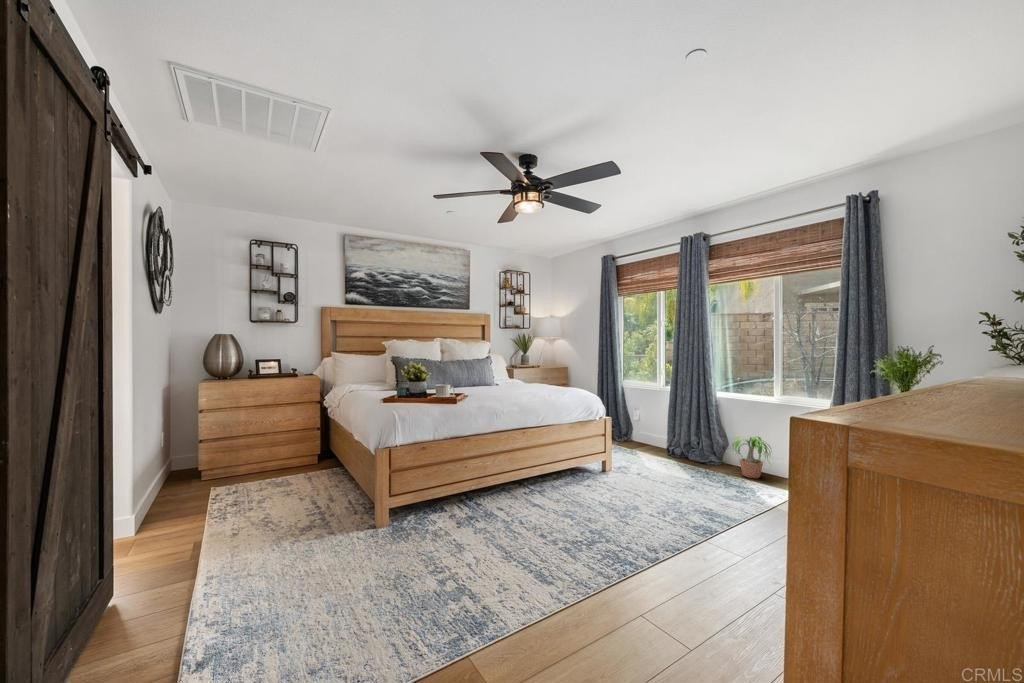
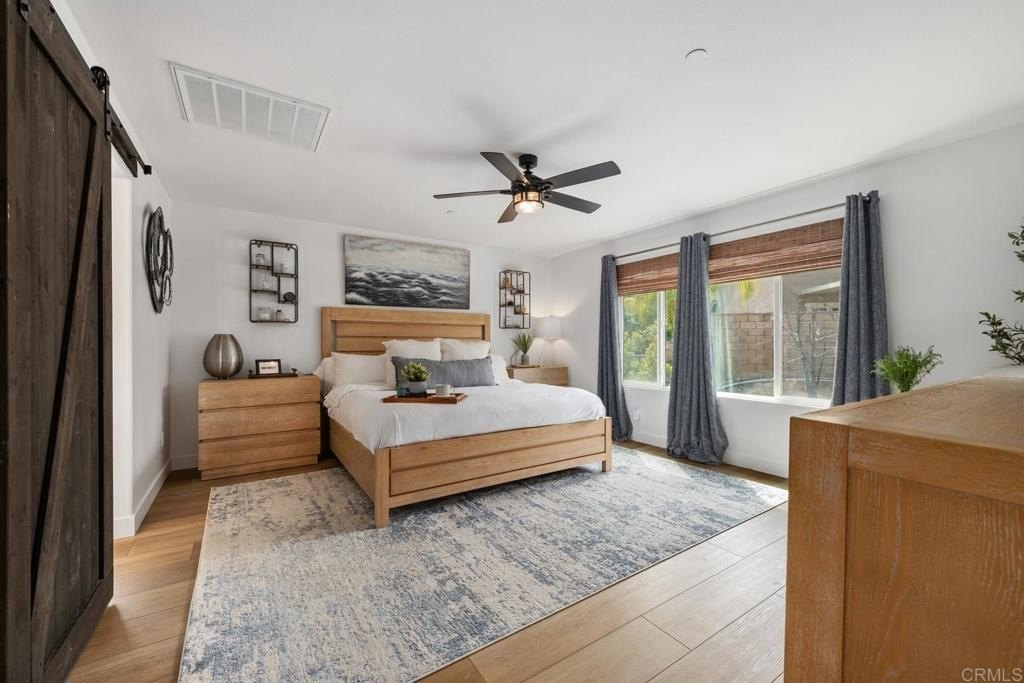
- potted plant [727,435,773,479]
